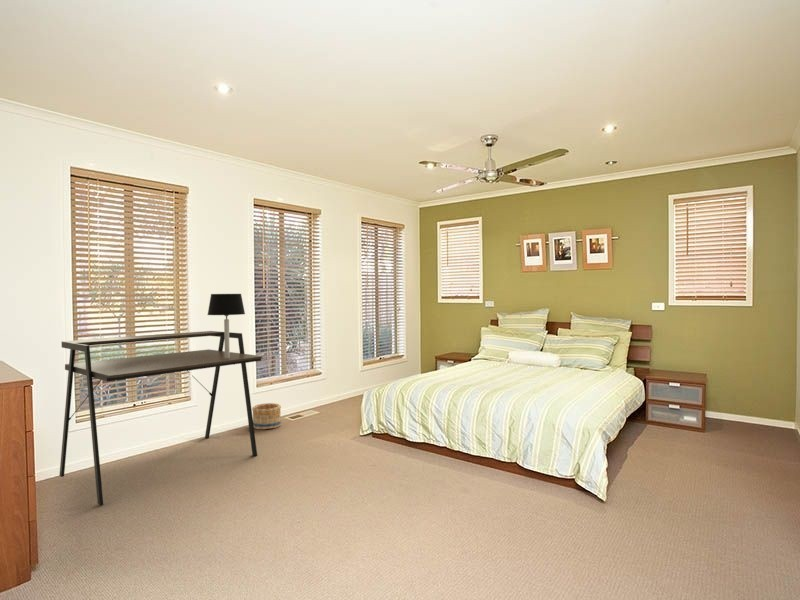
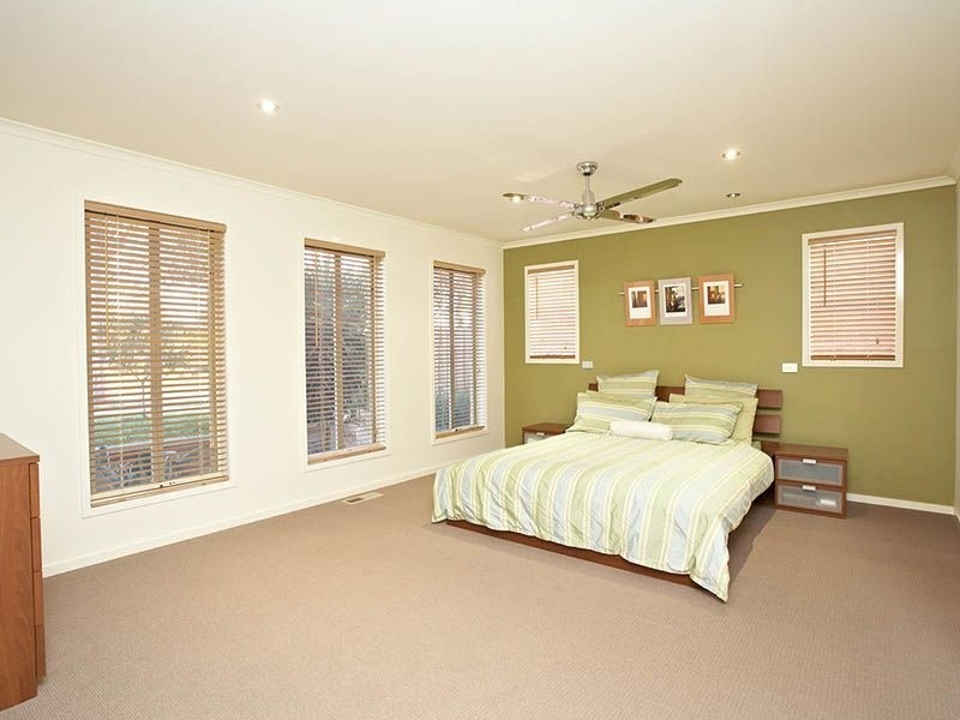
- table lamp [206,293,246,358]
- desk [58,330,263,506]
- basket [251,402,282,430]
